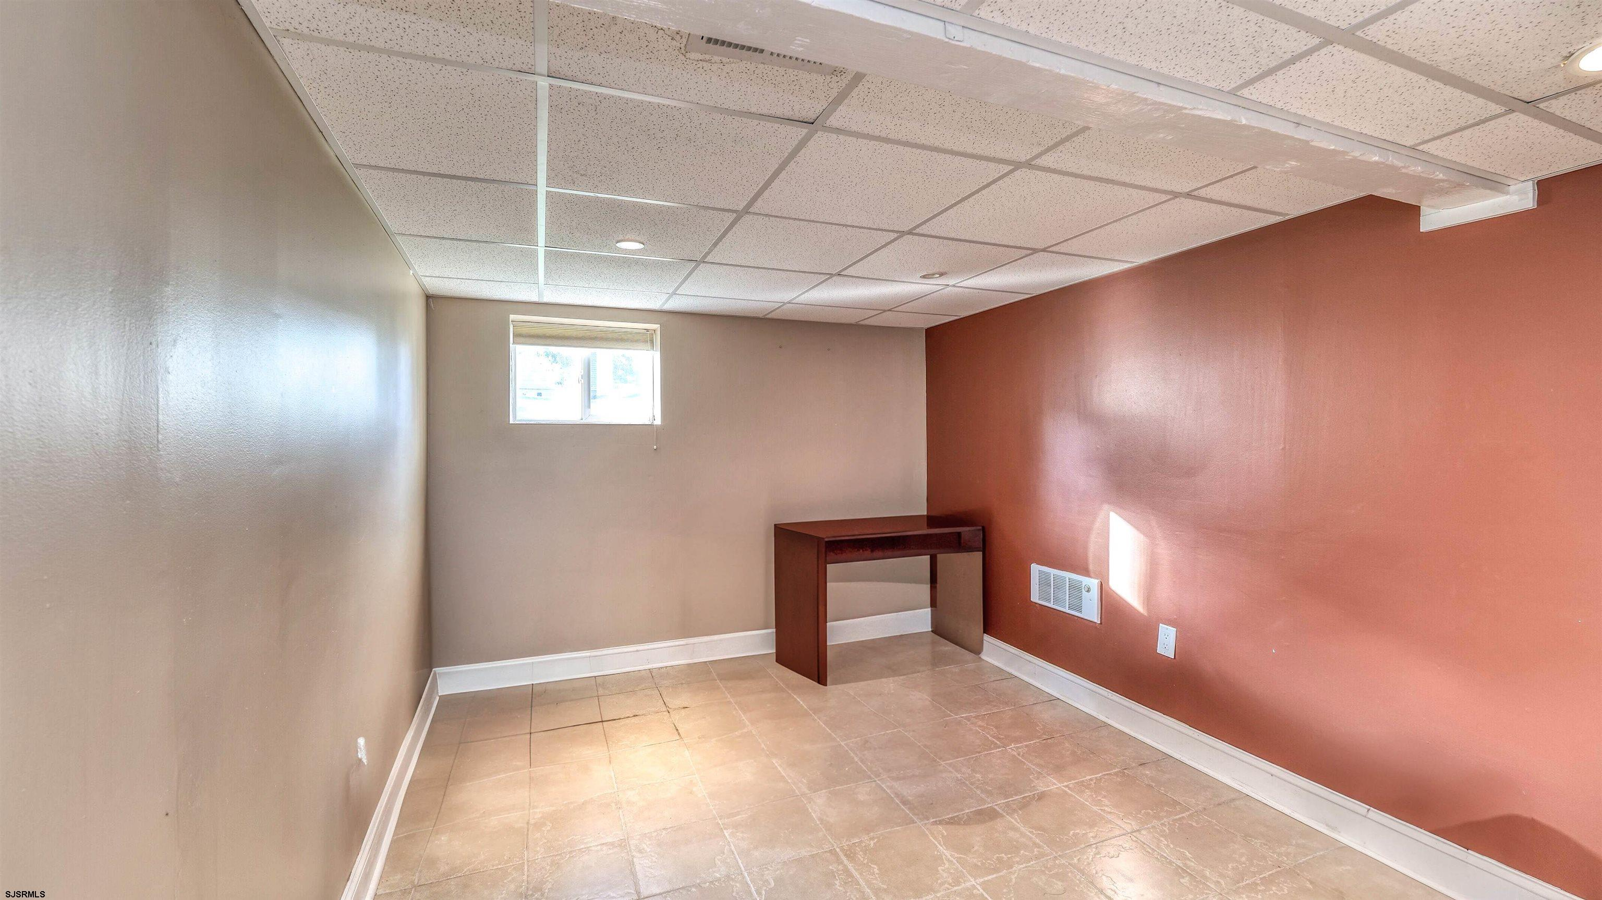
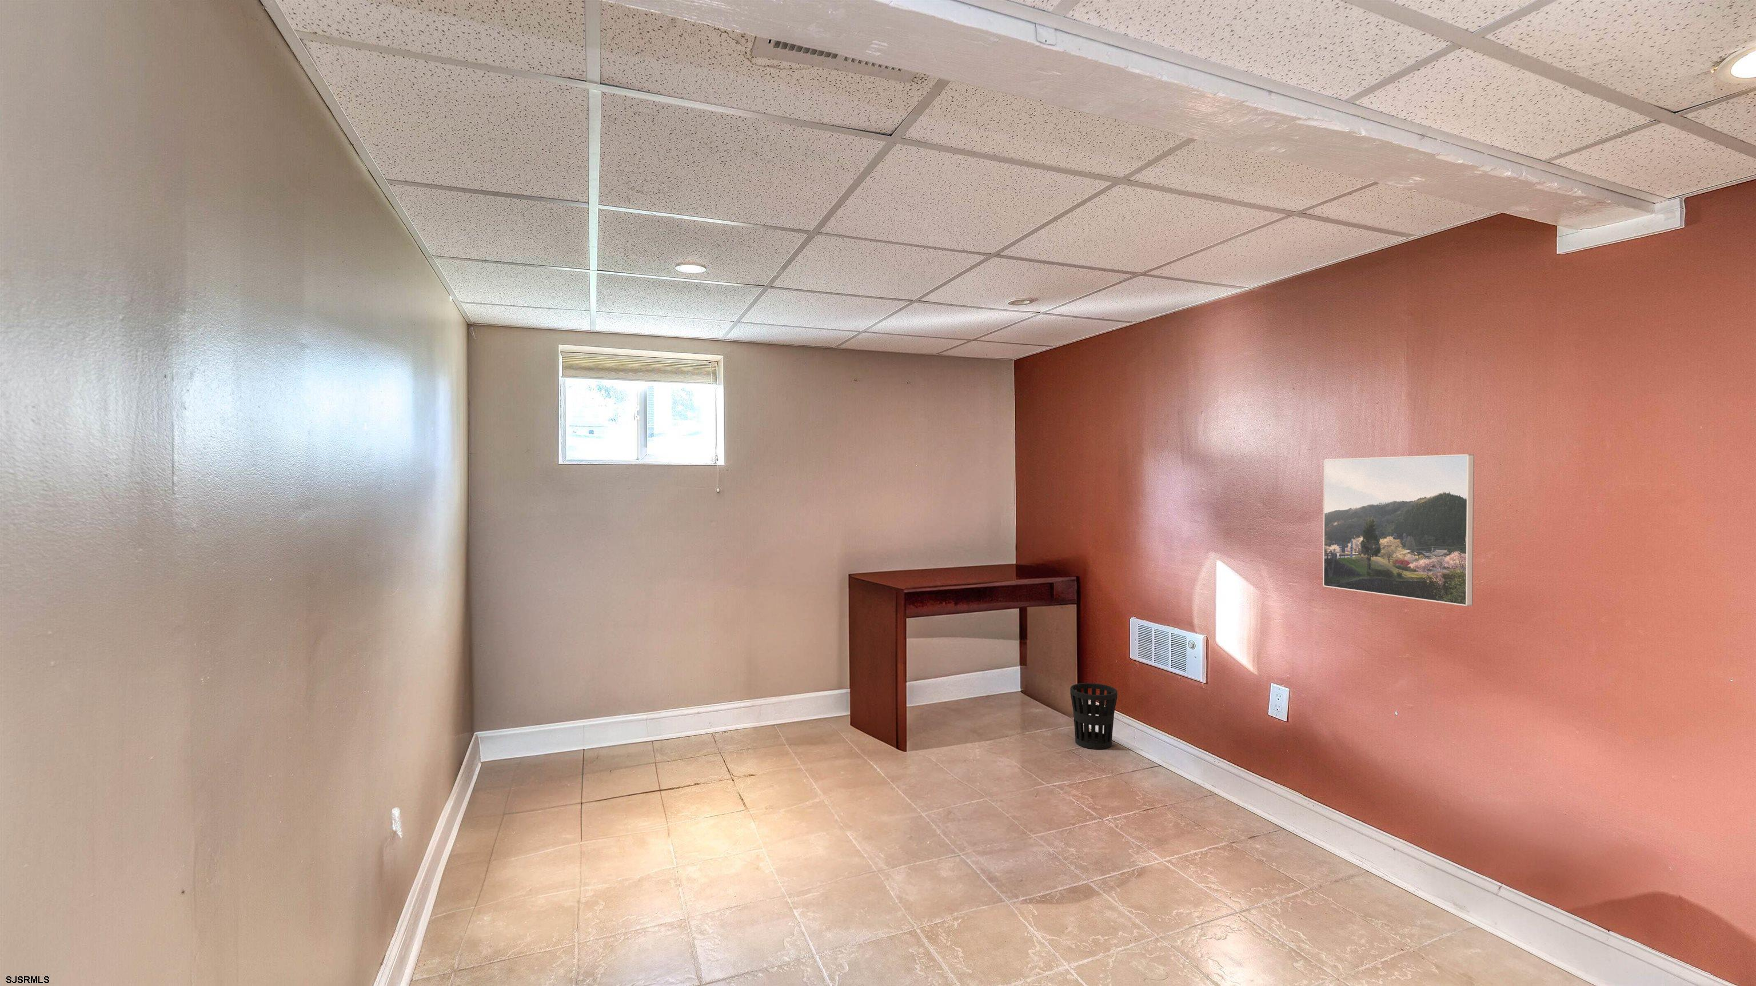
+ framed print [1323,454,1475,606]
+ wastebasket [1070,682,1118,750]
